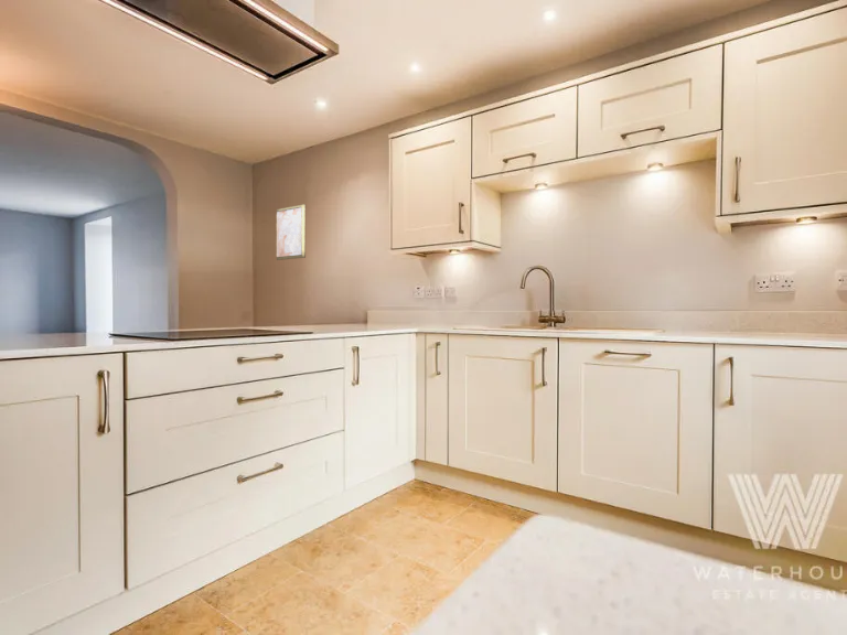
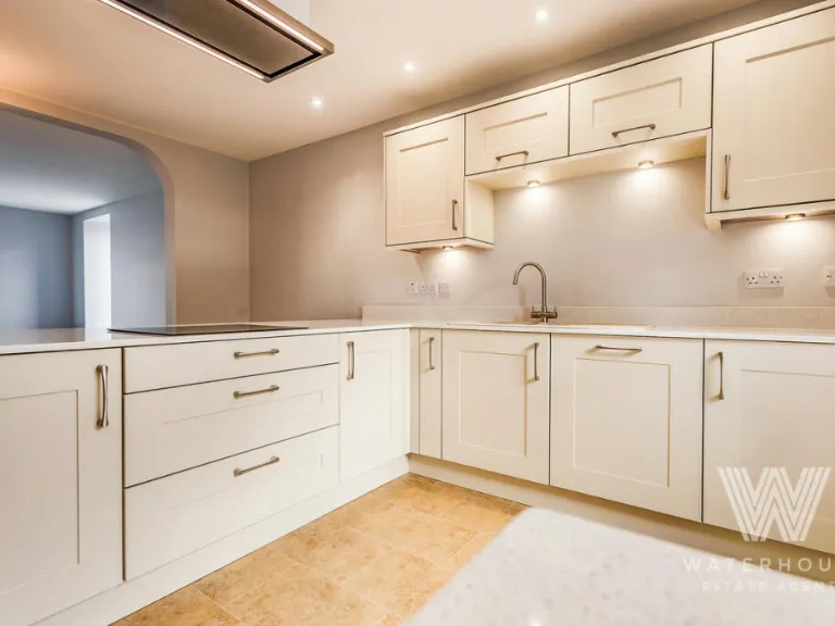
- wall art [276,203,307,261]
